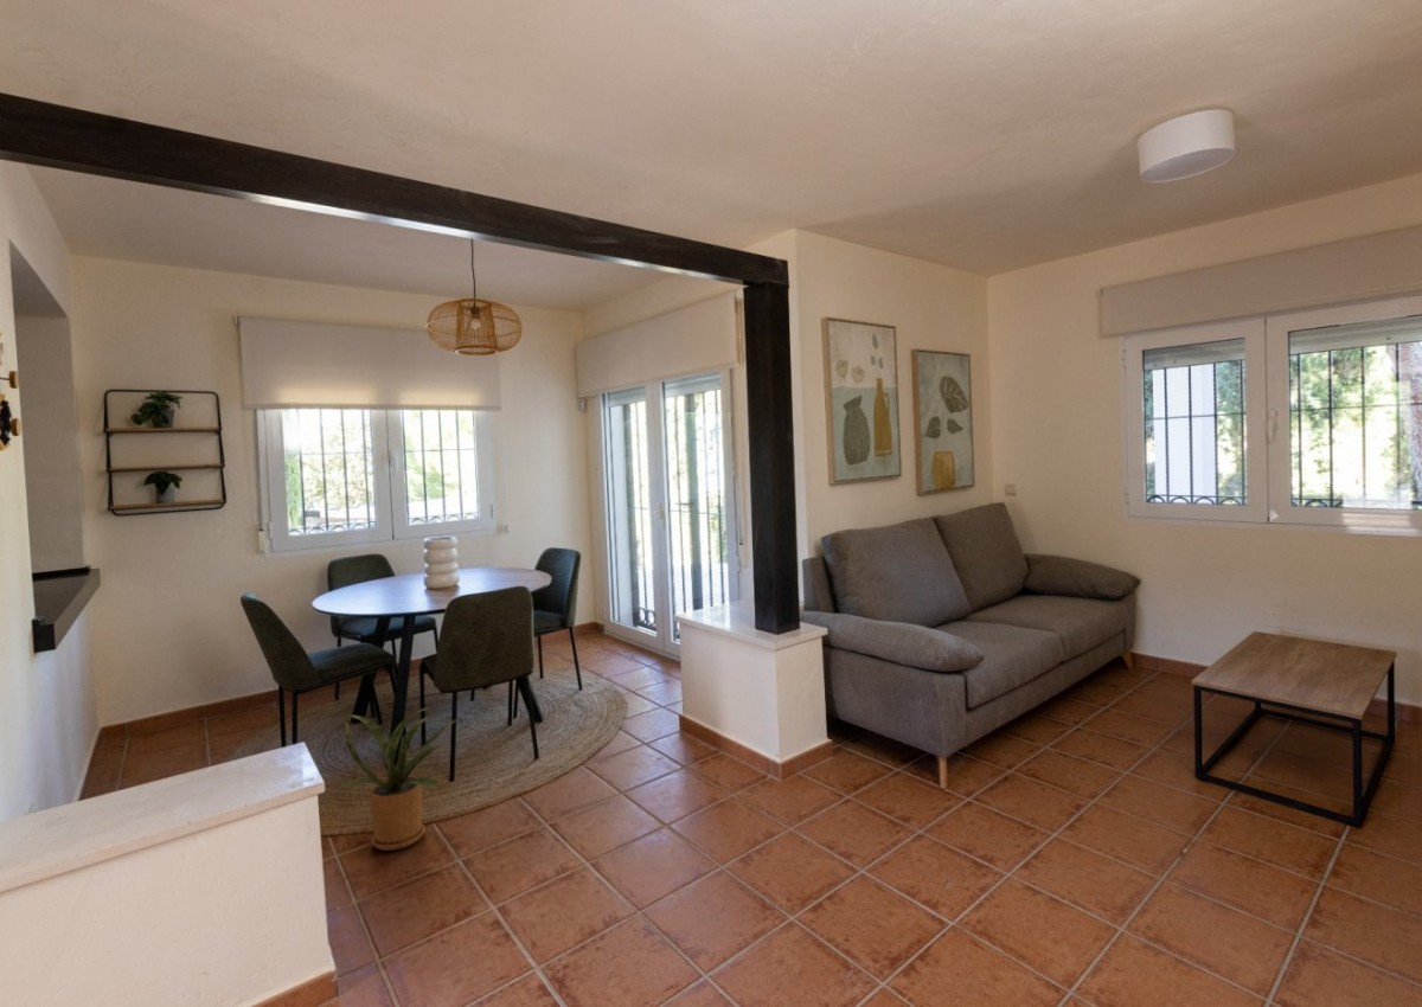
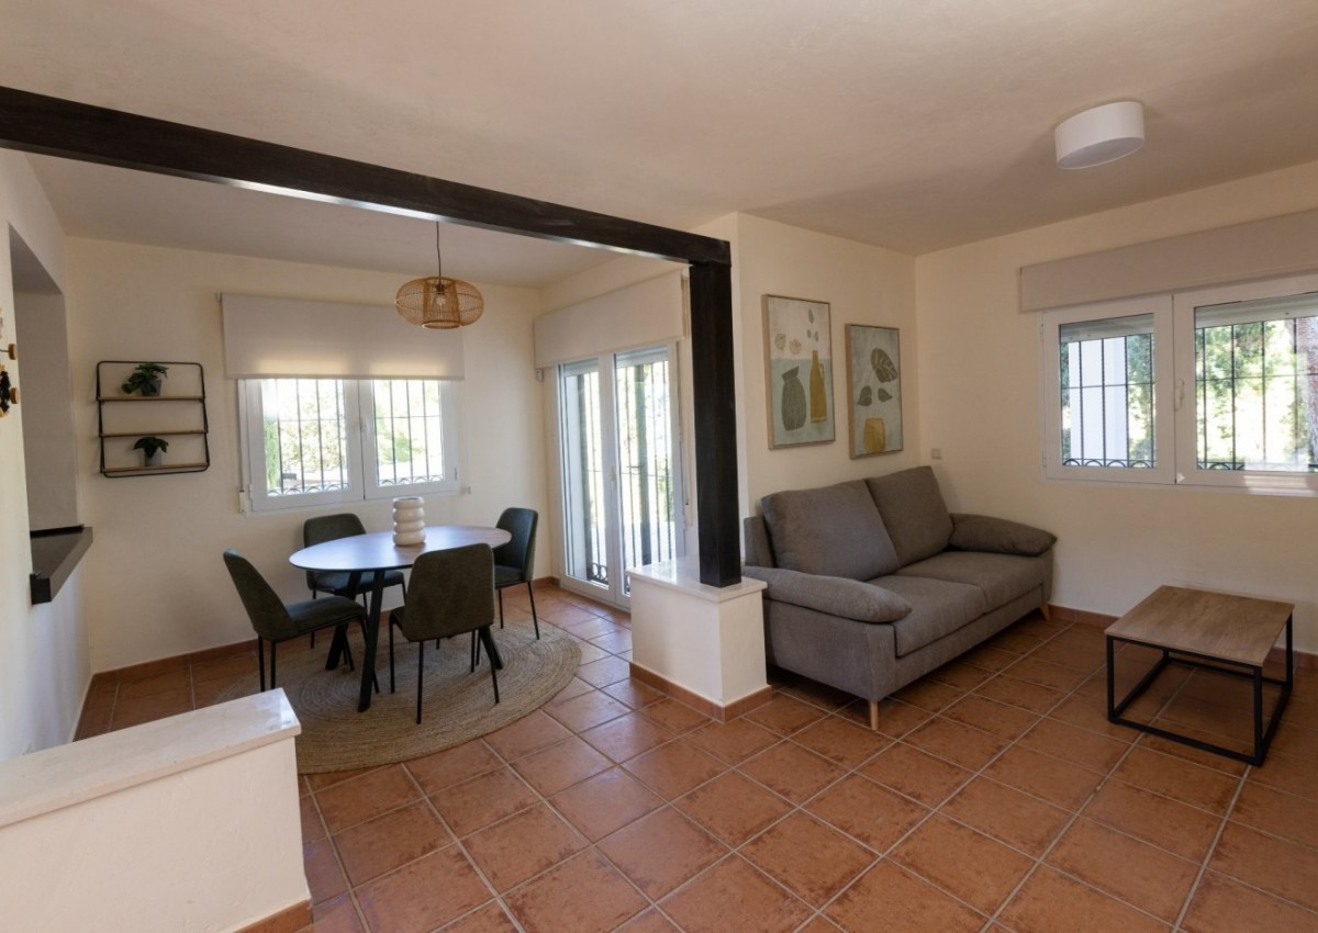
- house plant [339,705,462,852]
